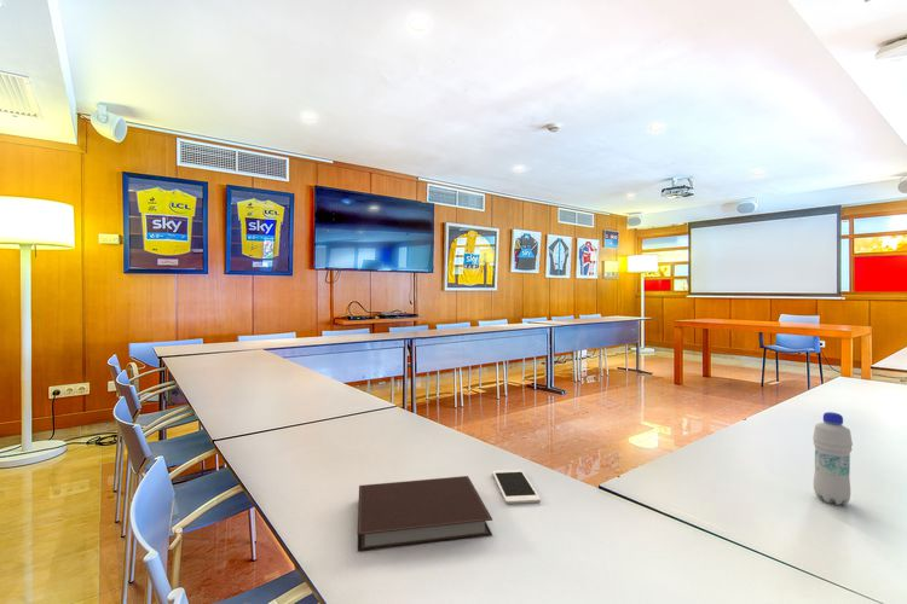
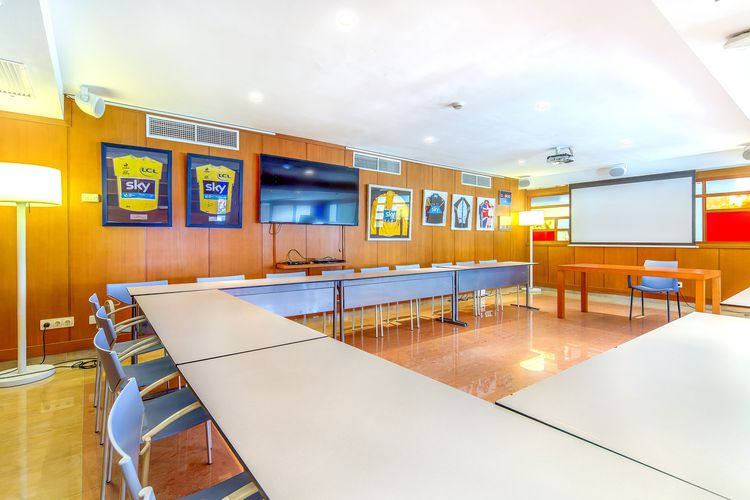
- bottle [811,411,854,506]
- notebook [357,475,493,552]
- cell phone [491,469,542,505]
